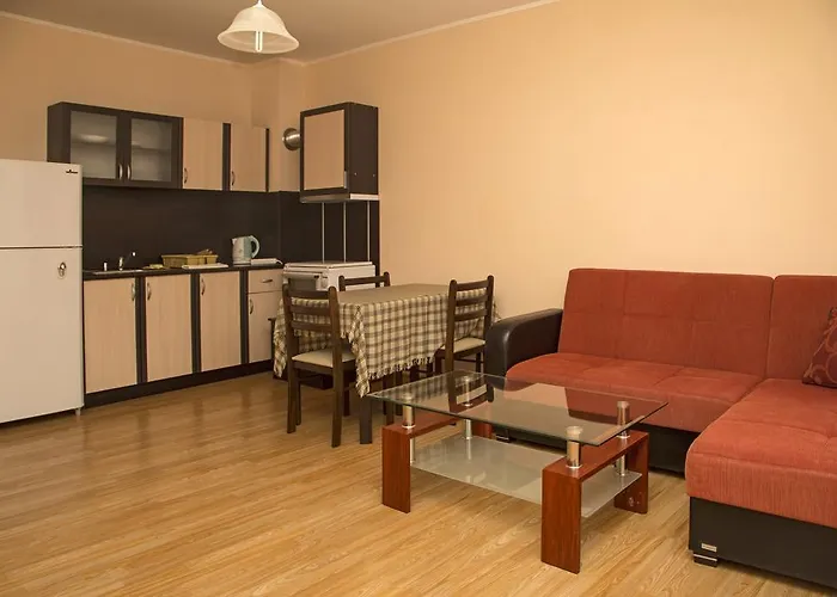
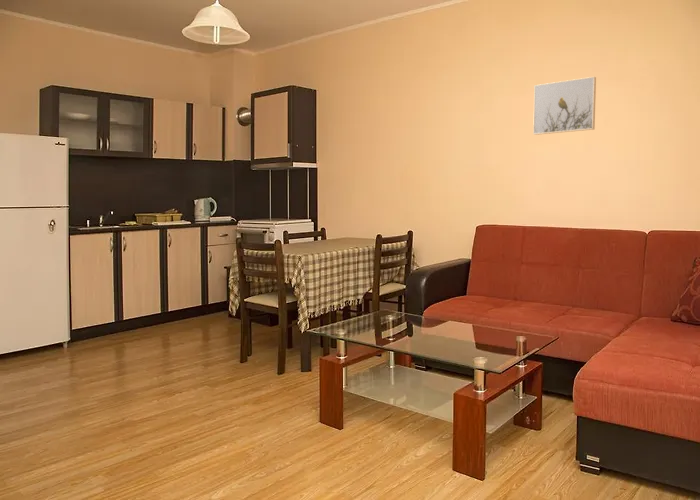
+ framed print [532,76,597,136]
